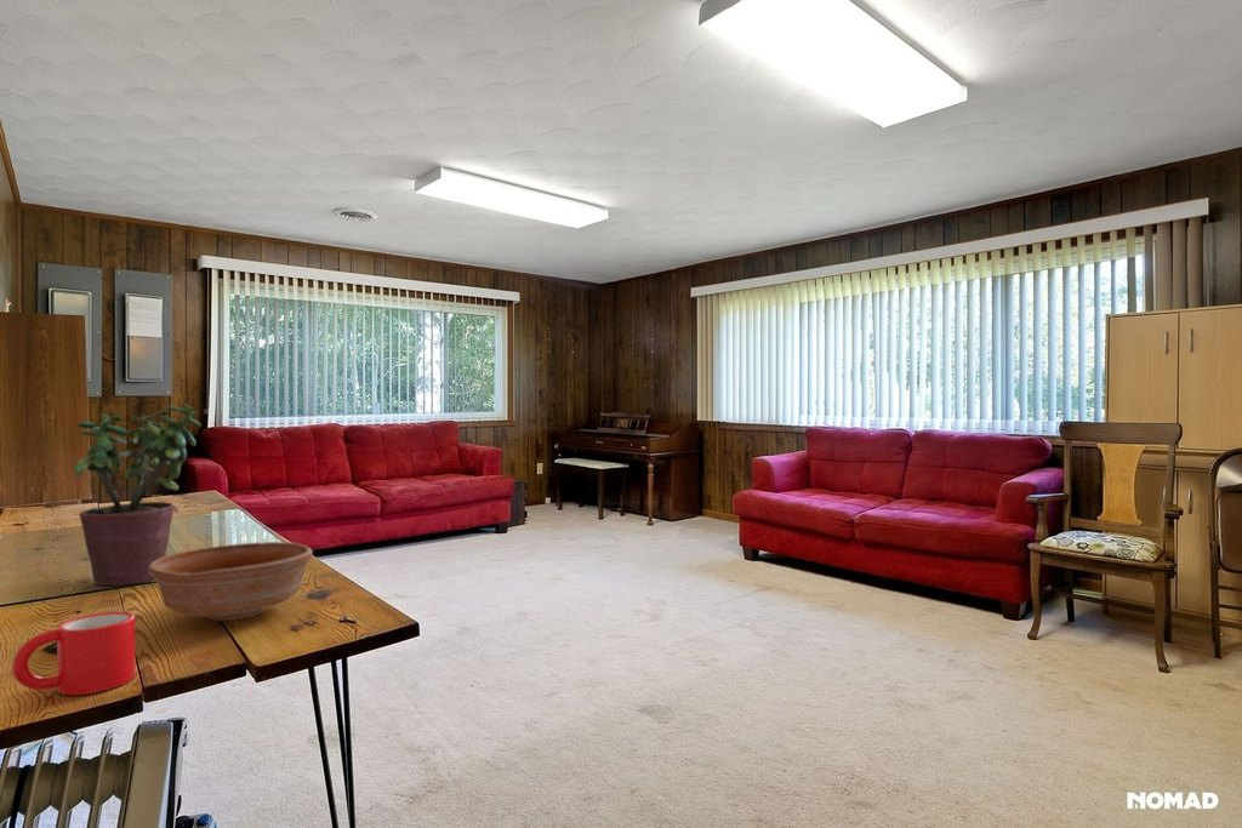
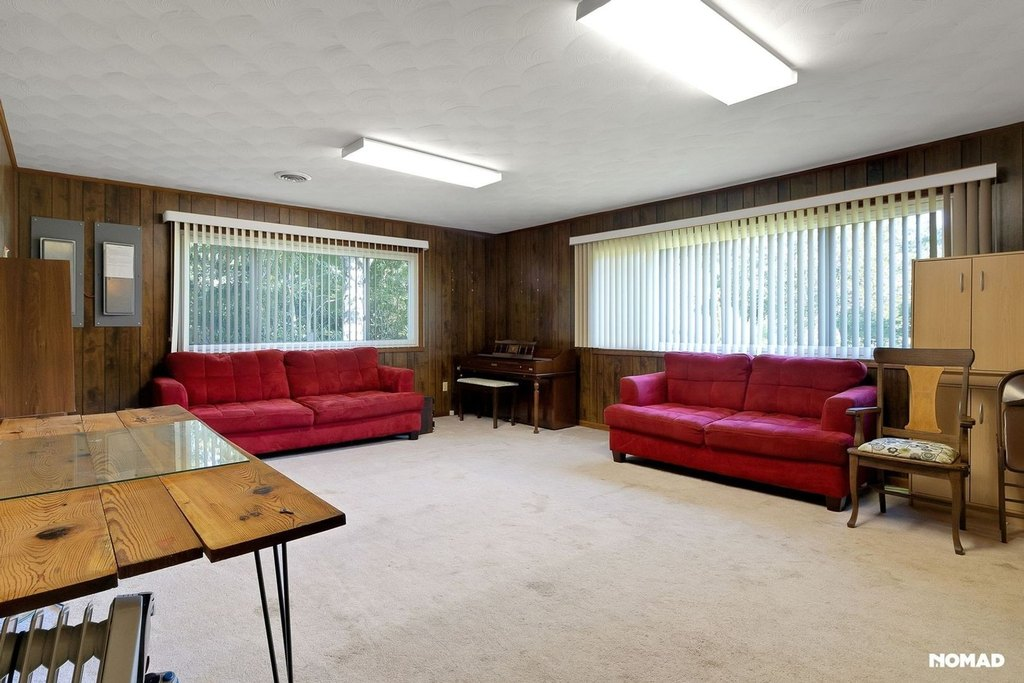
- mug [11,611,137,696]
- potted plant [73,402,203,587]
- bowl [148,541,314,622]
